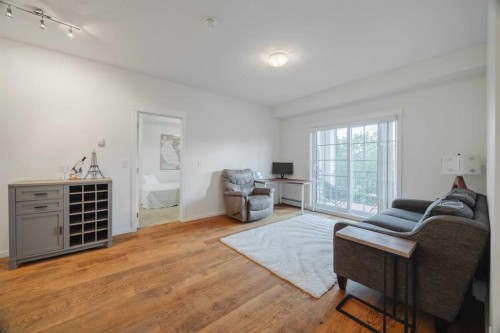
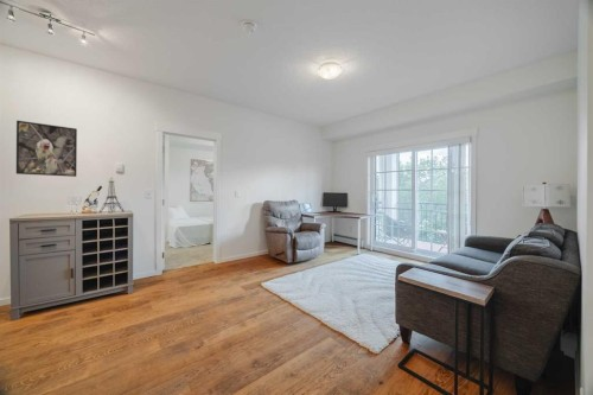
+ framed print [15,120,78,178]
